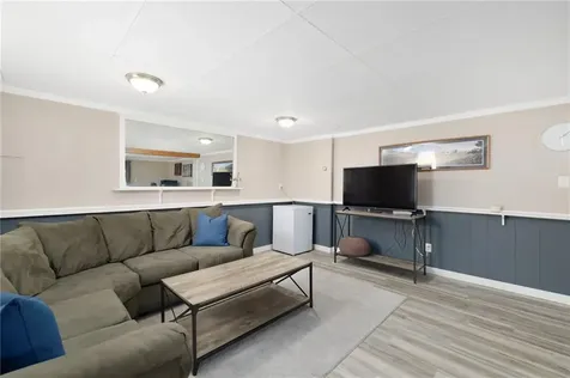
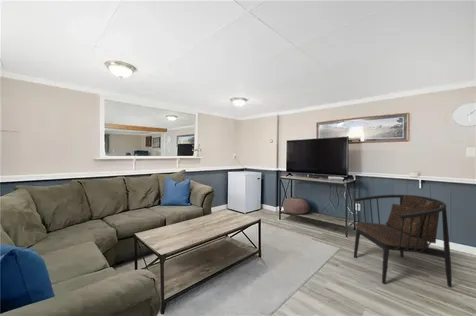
+ armchair [353,194,453,288]
